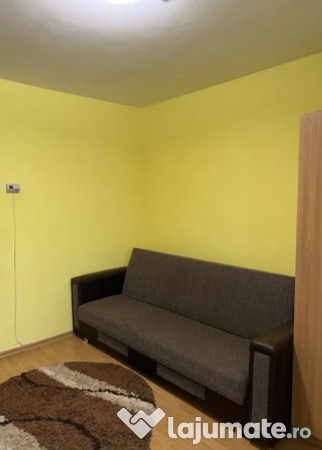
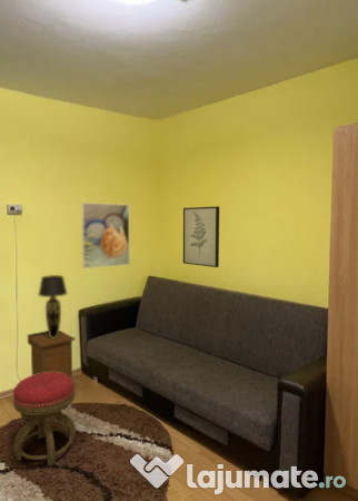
+ wall art [182,205,220,268]
+ table lamp [37,274,69,338]
+ nightstand [27,330,77,381]
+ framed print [80,202,131,269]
+ stool [12,372,77,468]
